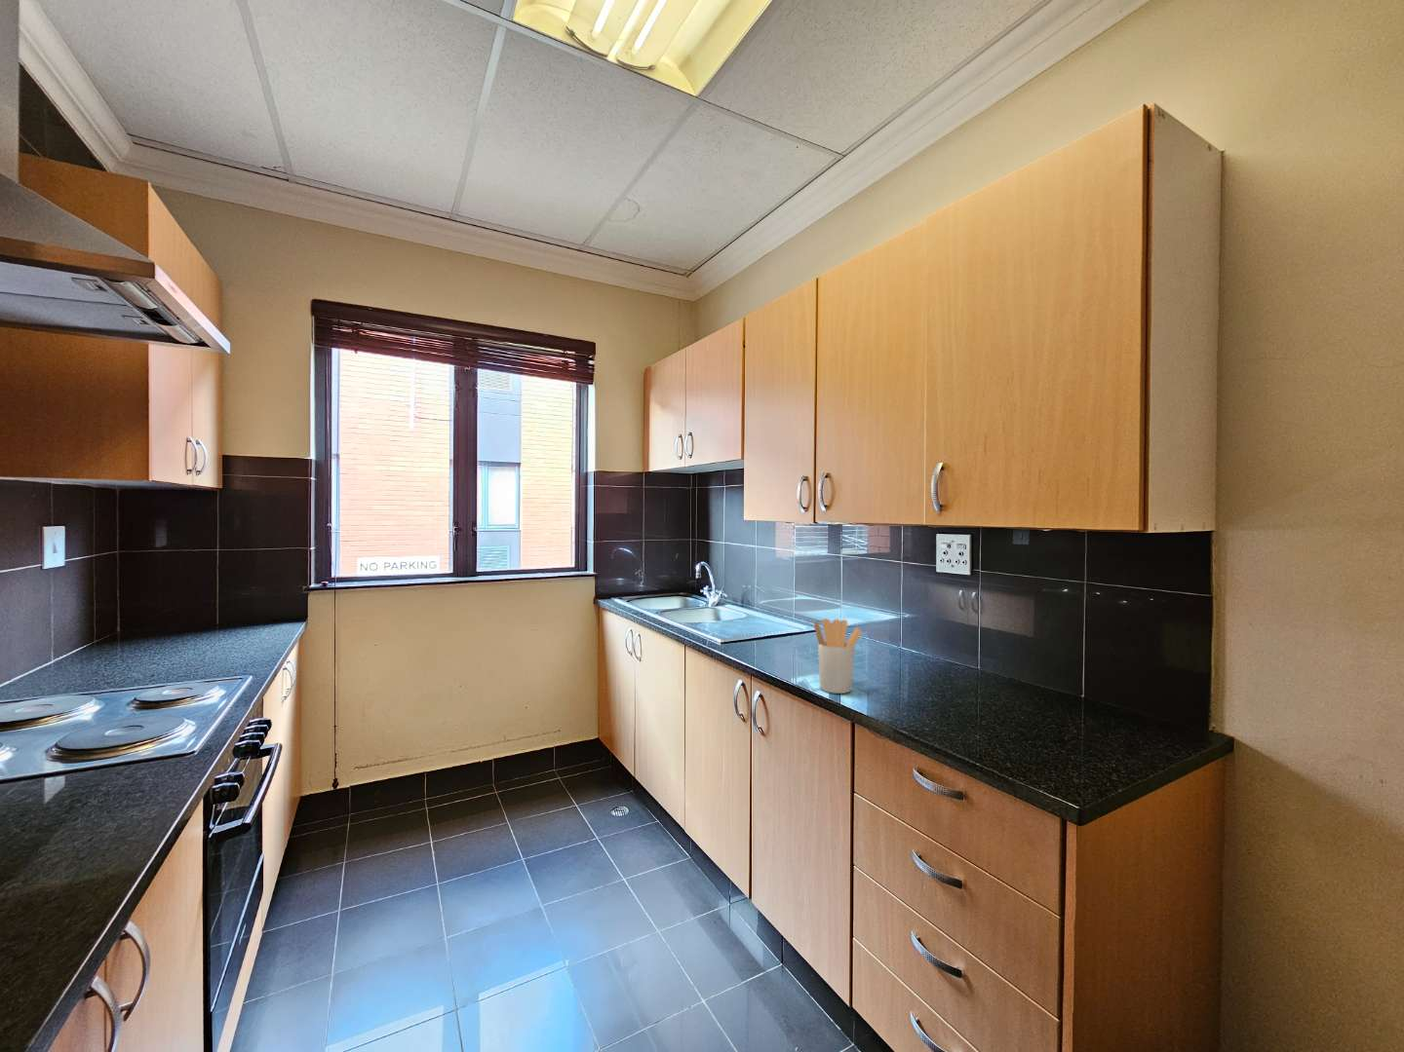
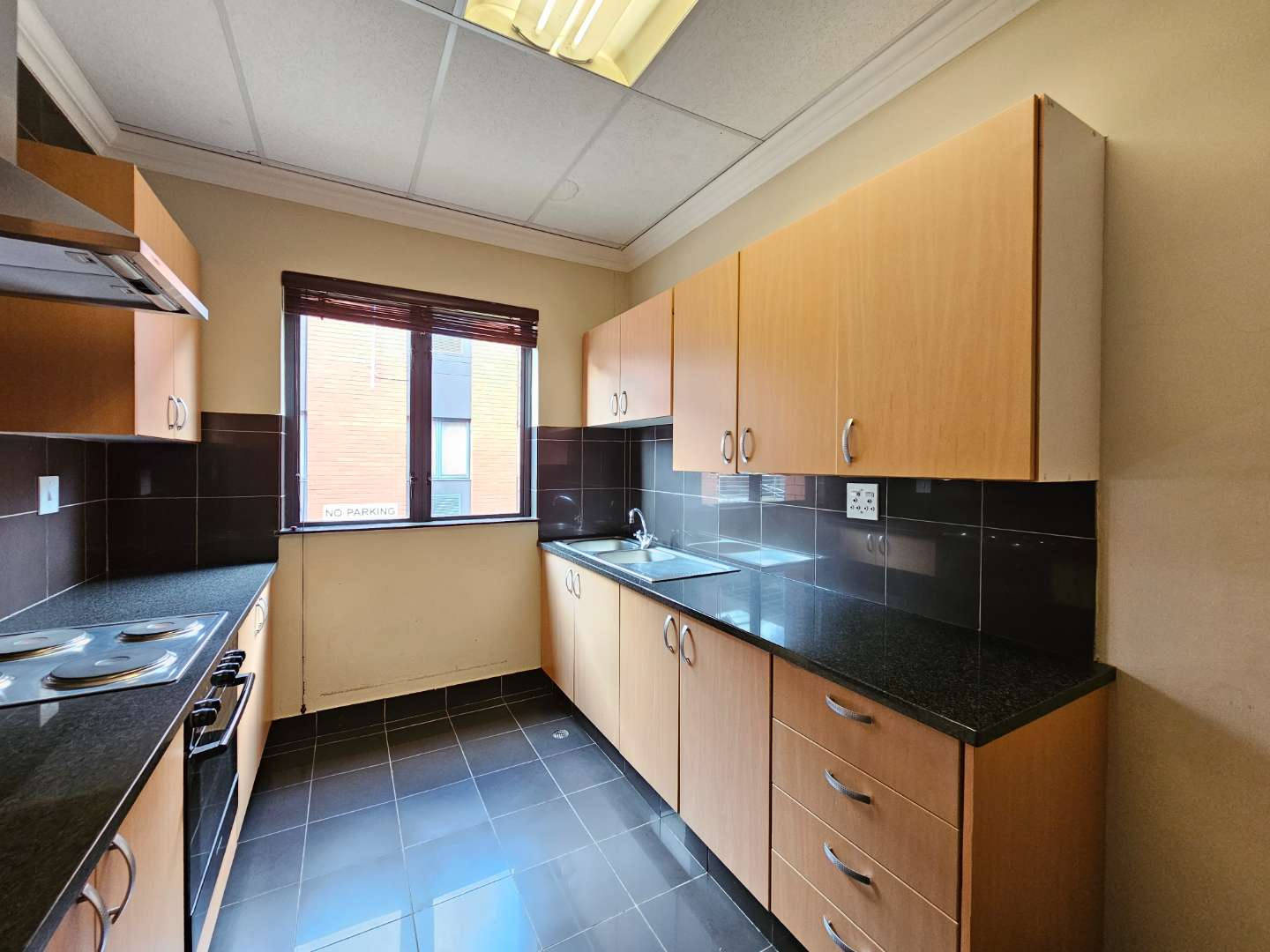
- utensil holder [814,618,863,694]
